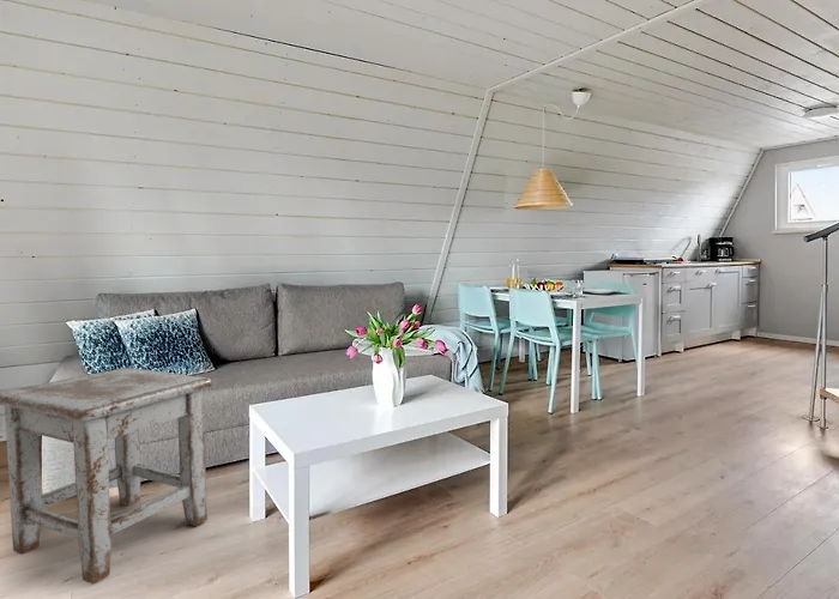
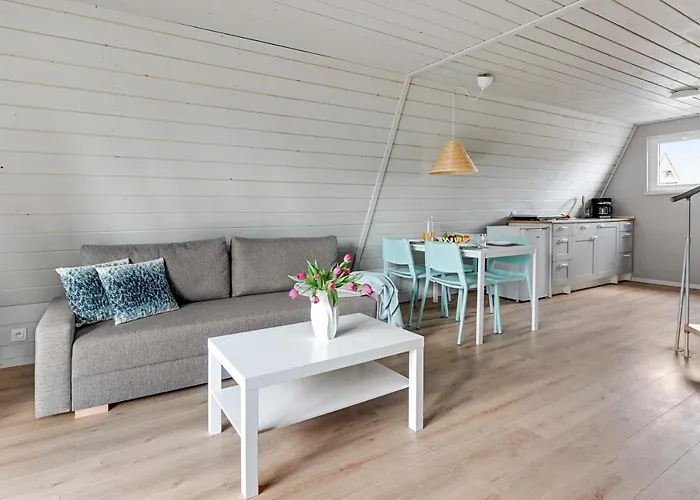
- stool [0,367,213,585]
